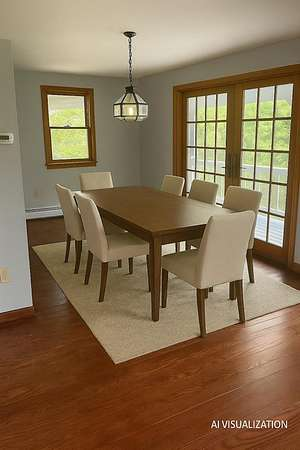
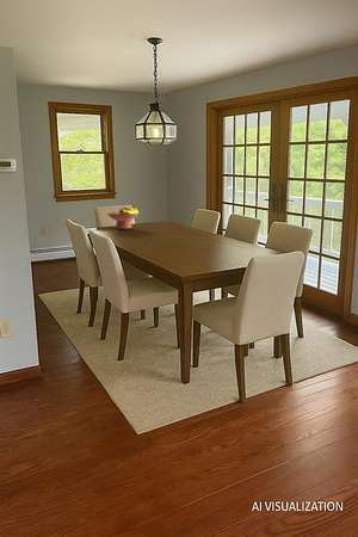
+ fruit bowl [105,204,140,230]
